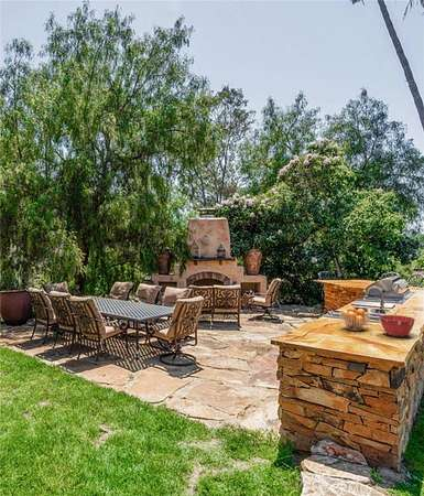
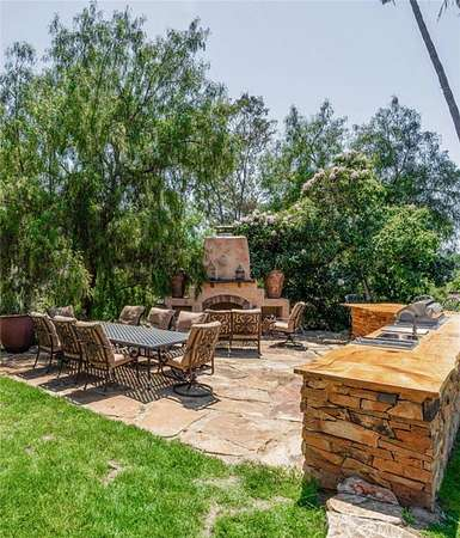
- fruit basket [338,305,372,332]
- mixing bowl [378,314,416,338]
